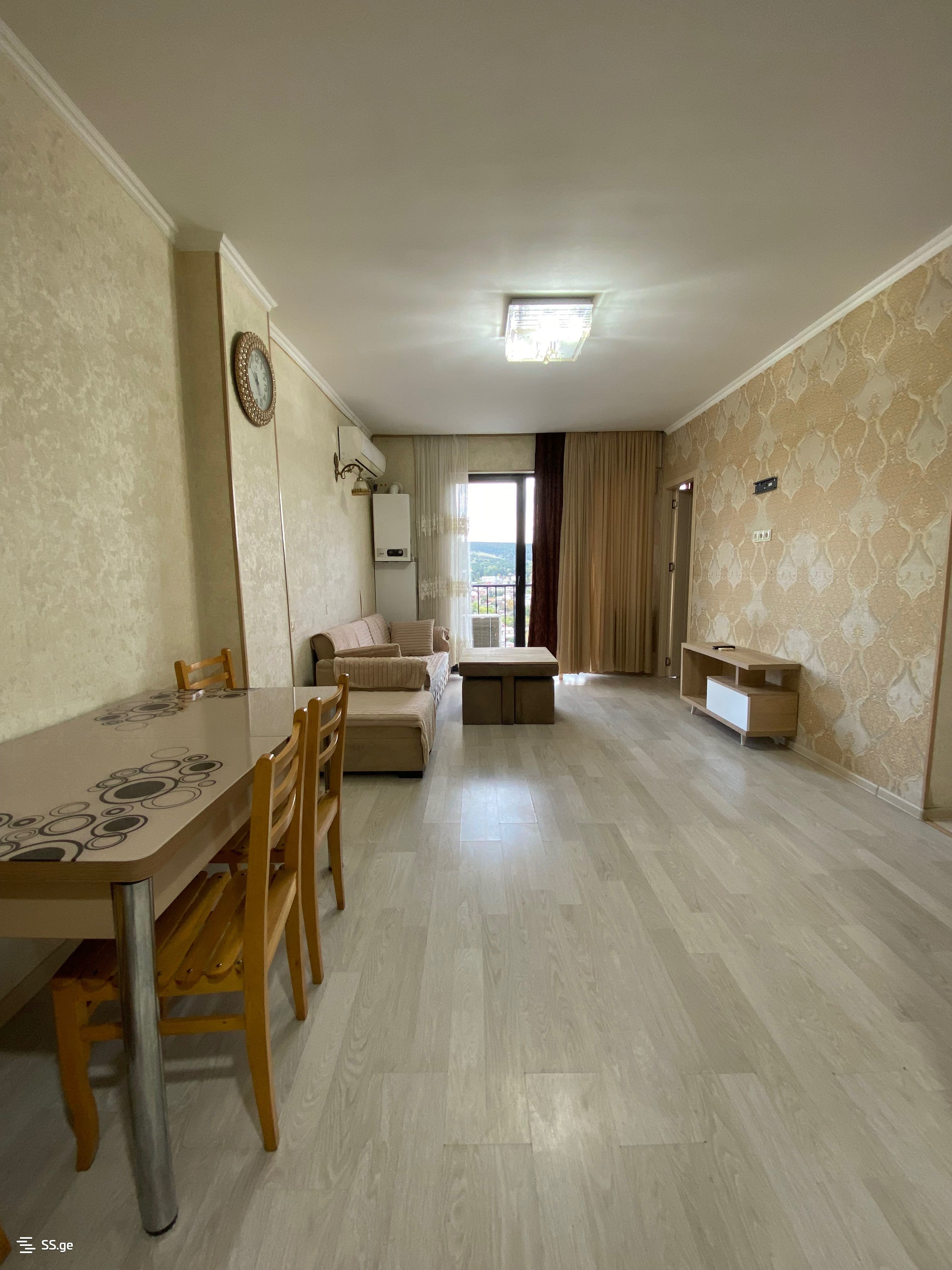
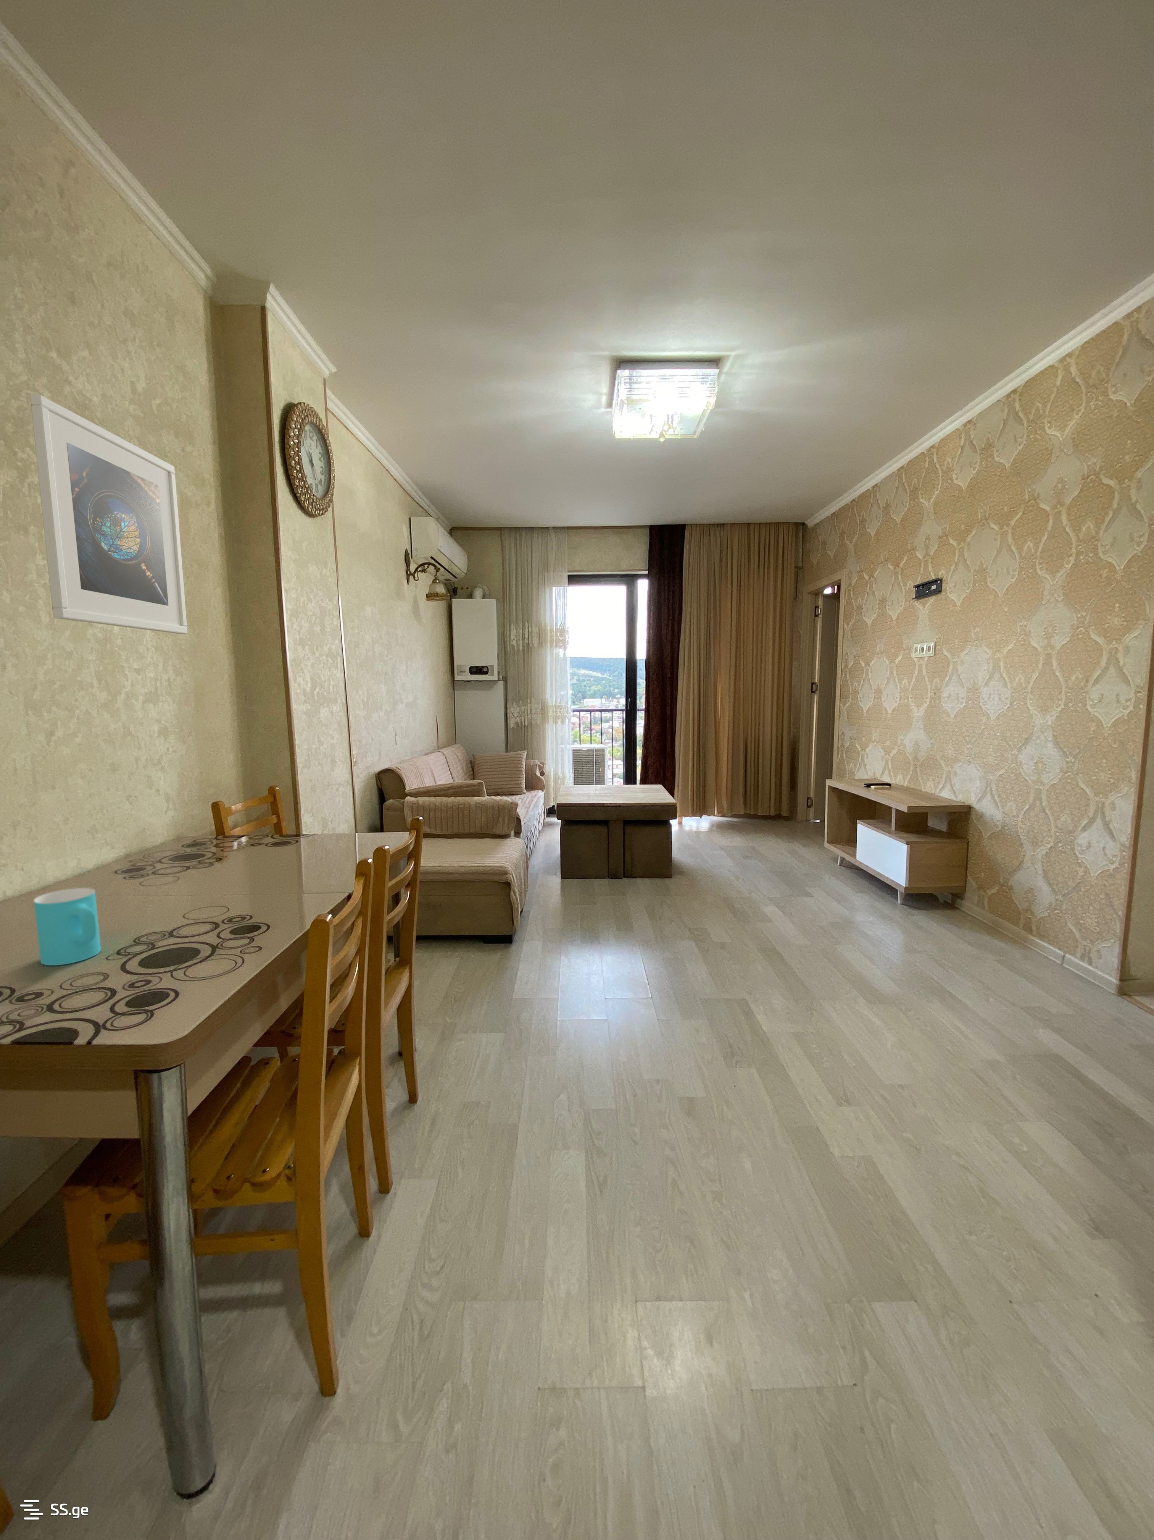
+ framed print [30,394,188,634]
+ cup [33,888,101,966]
